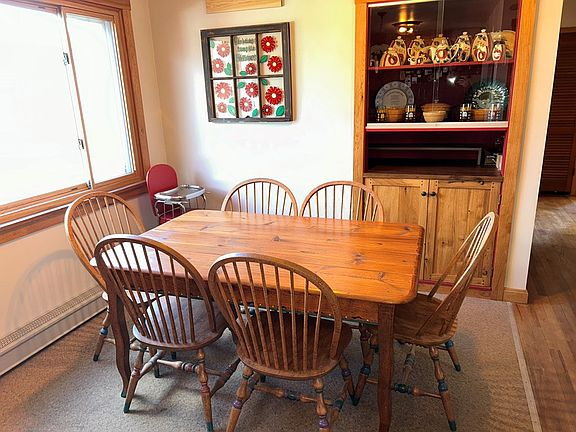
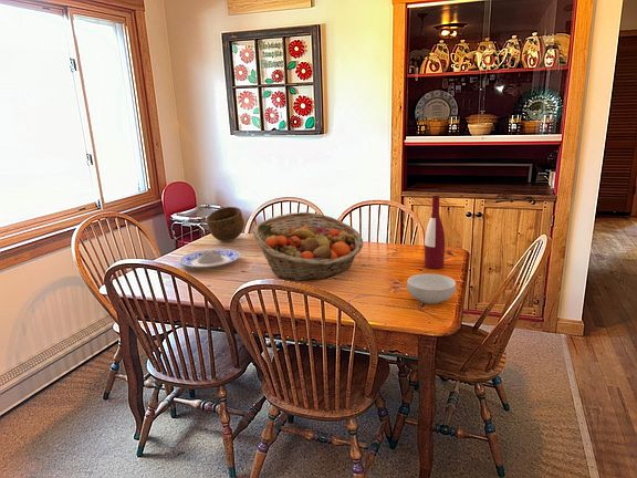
+ plate [178,248,241,269]
+ cereal bowl [406,272,457,304]
+ alcohol [424,195,446,270]
+ fruit basket [251,211,364,282]
+ bowl [206,206,246,242]
